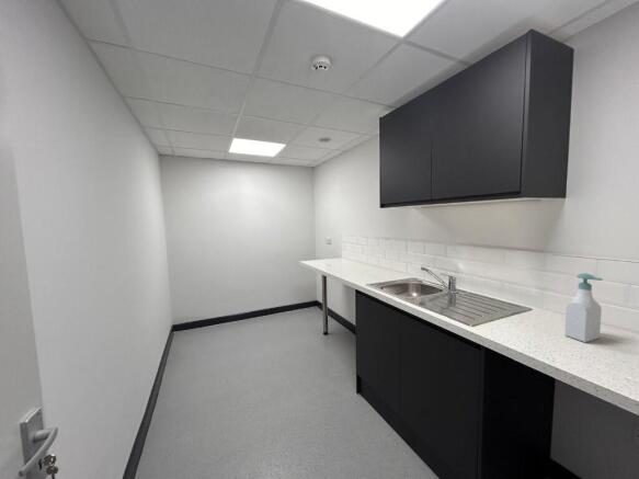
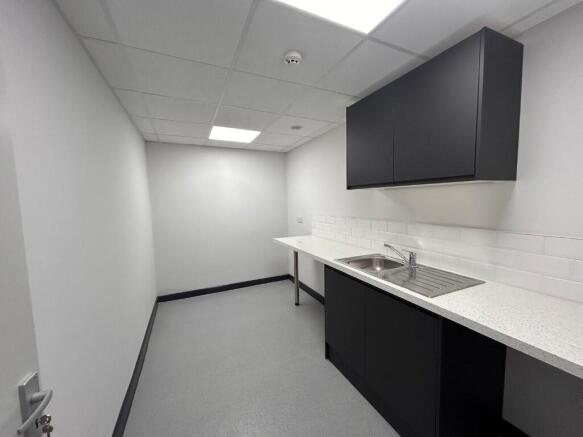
- soap bottle [563,272,604,343]
